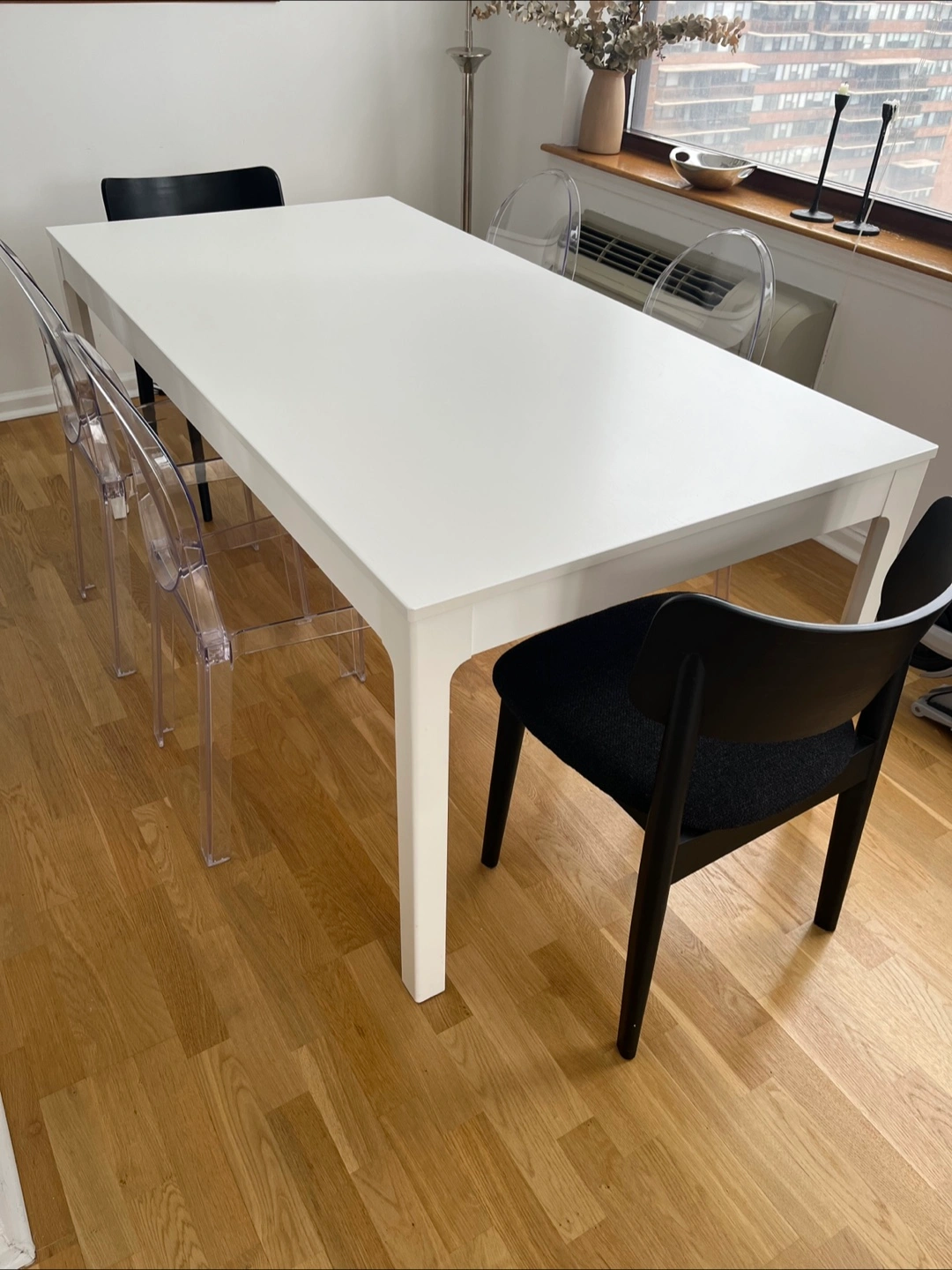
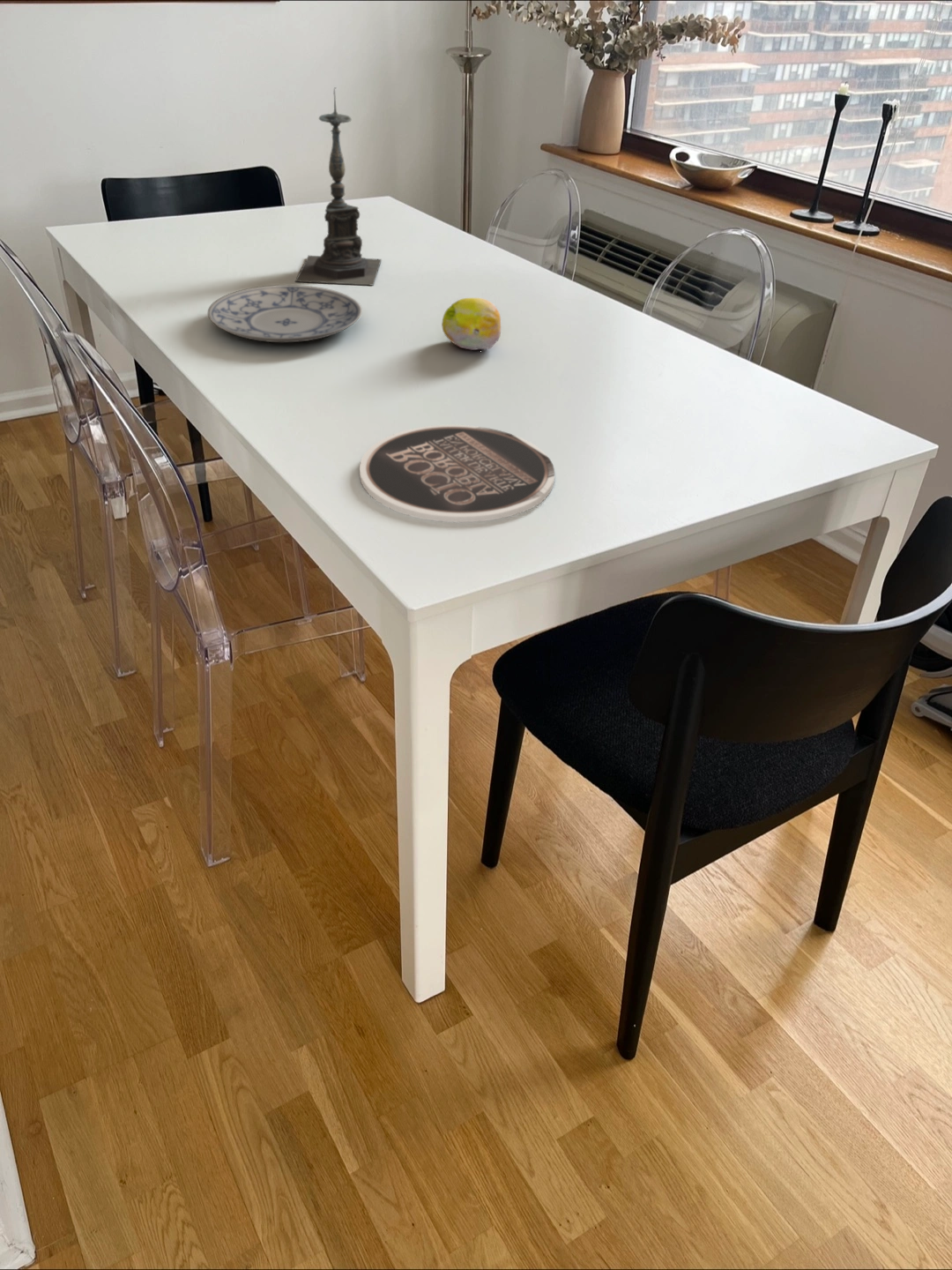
+ plate [207,284,363,343]
+ fruit [441,297,502,351]
+ plate [359,424,555,523]
+ candle holder [294,87,383,287]
